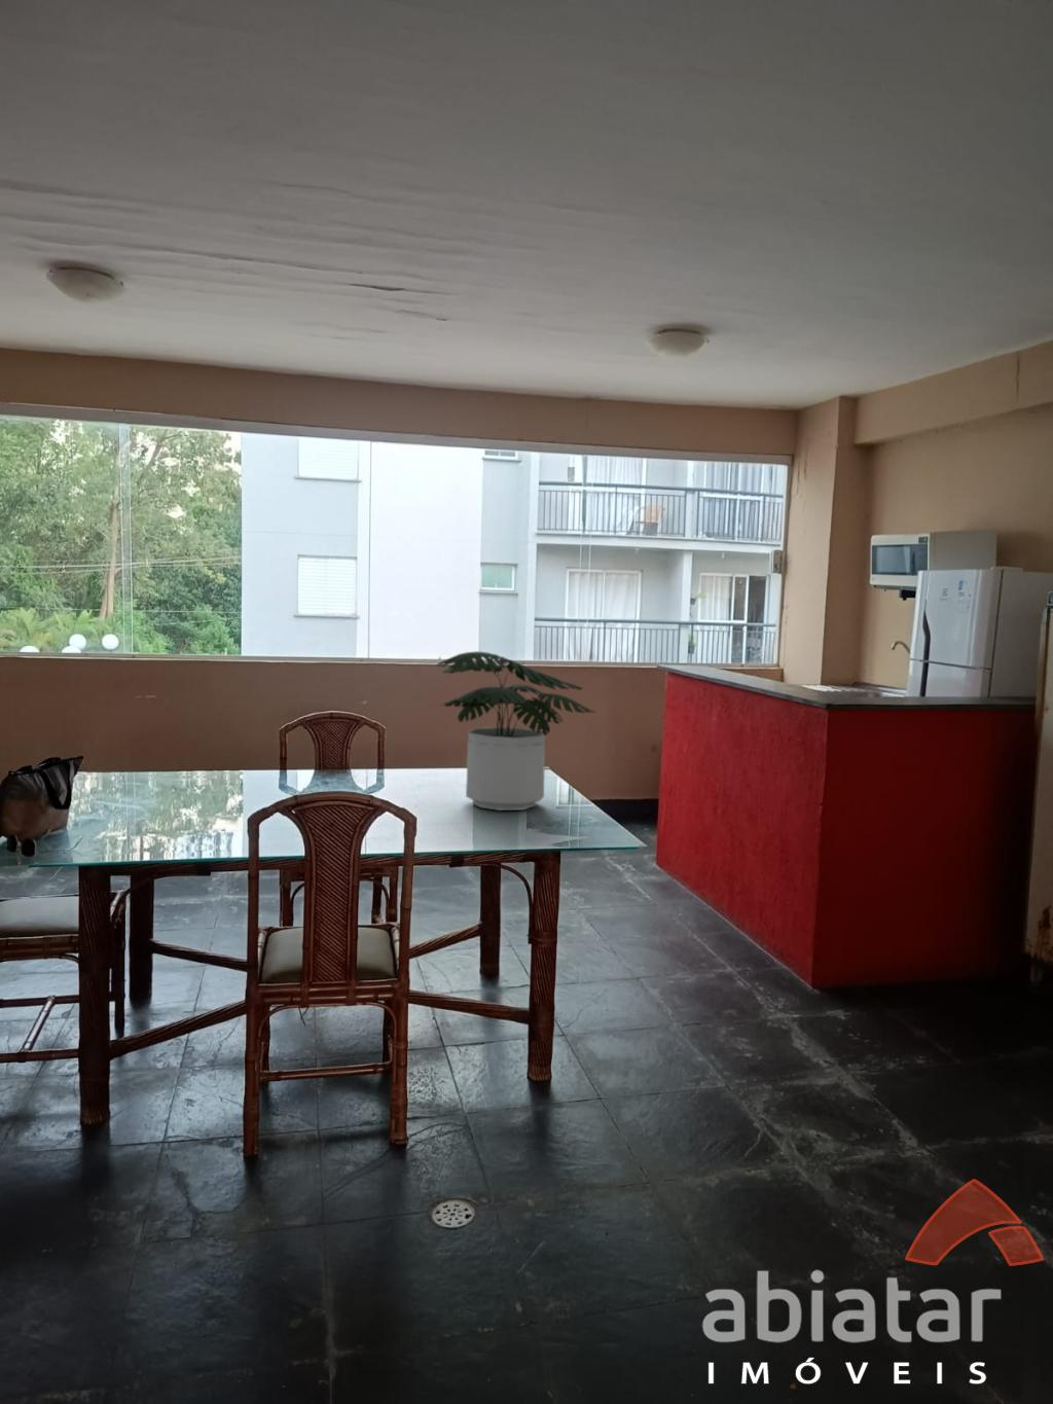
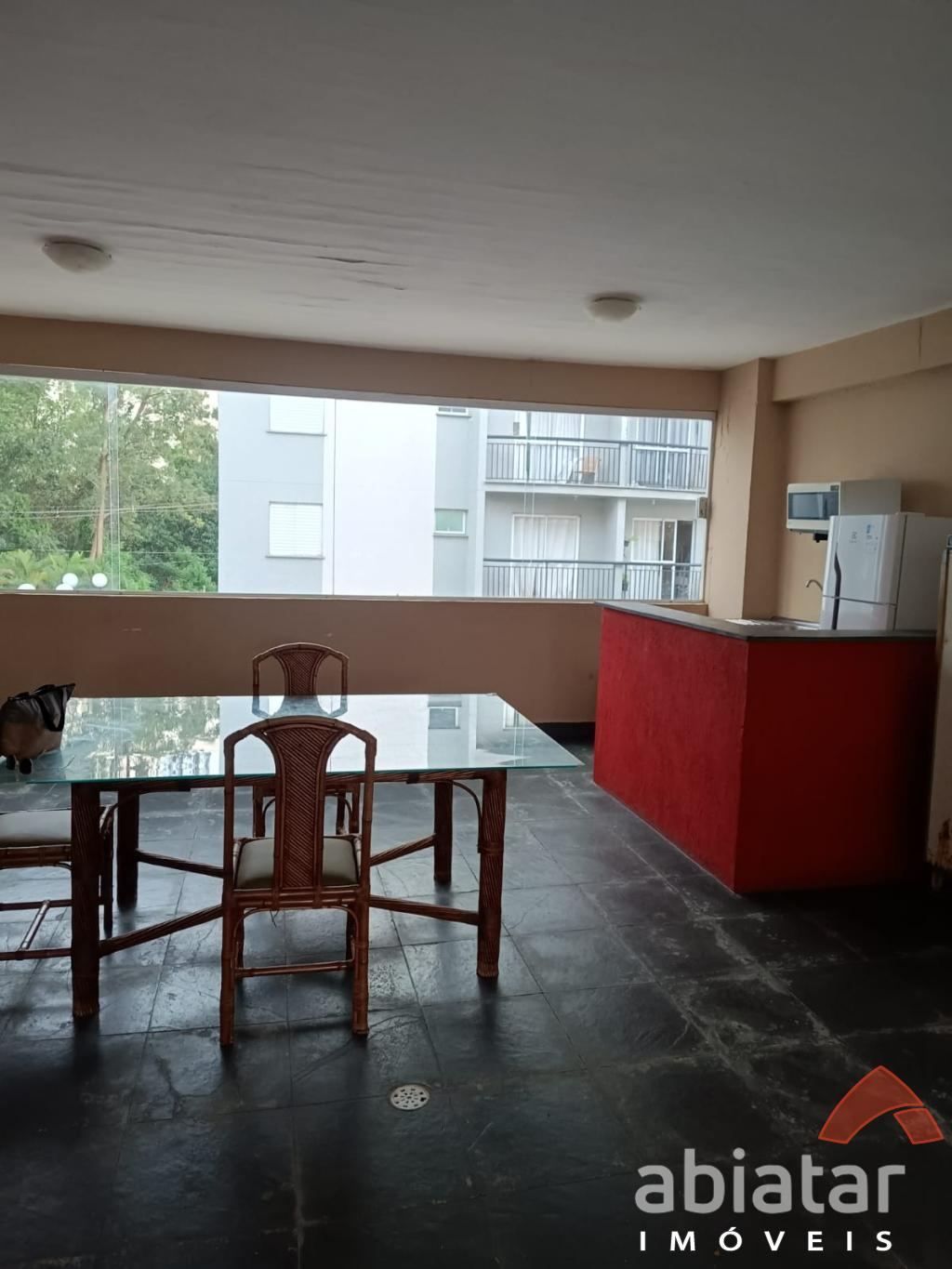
- potted plant [435,651,596,812]
